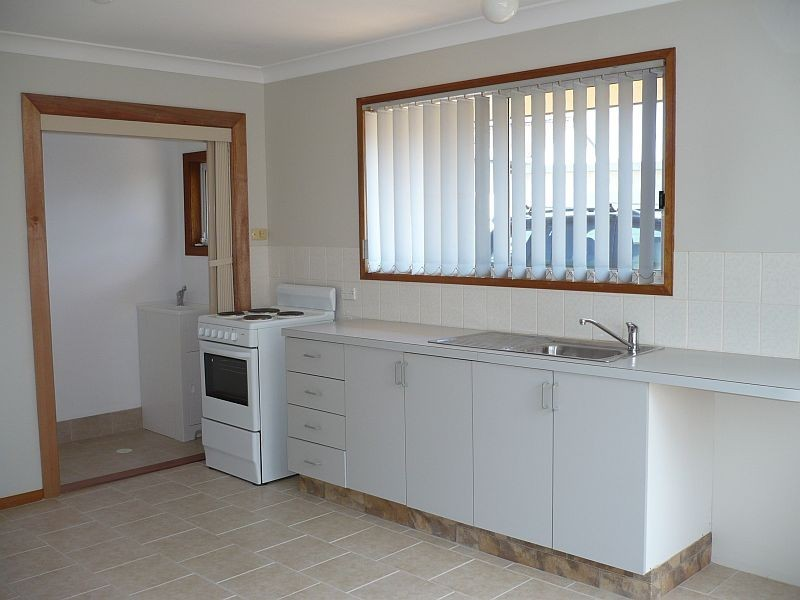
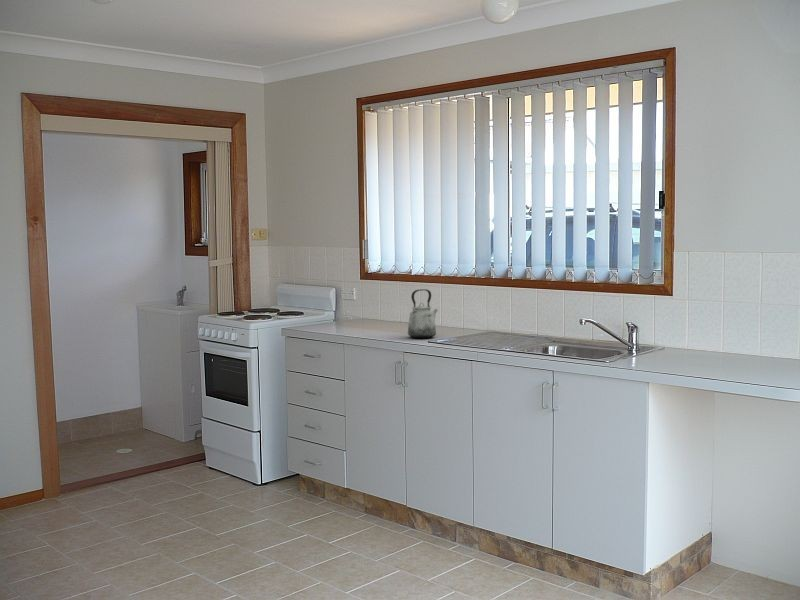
+ kettle [407,288,439,339]
